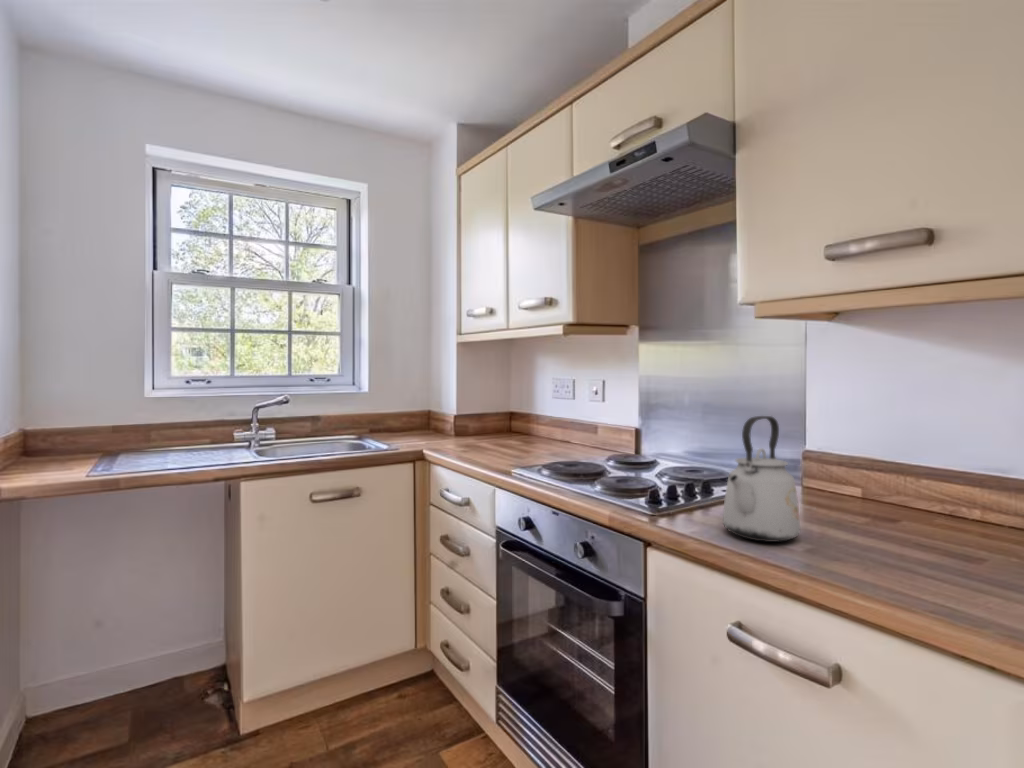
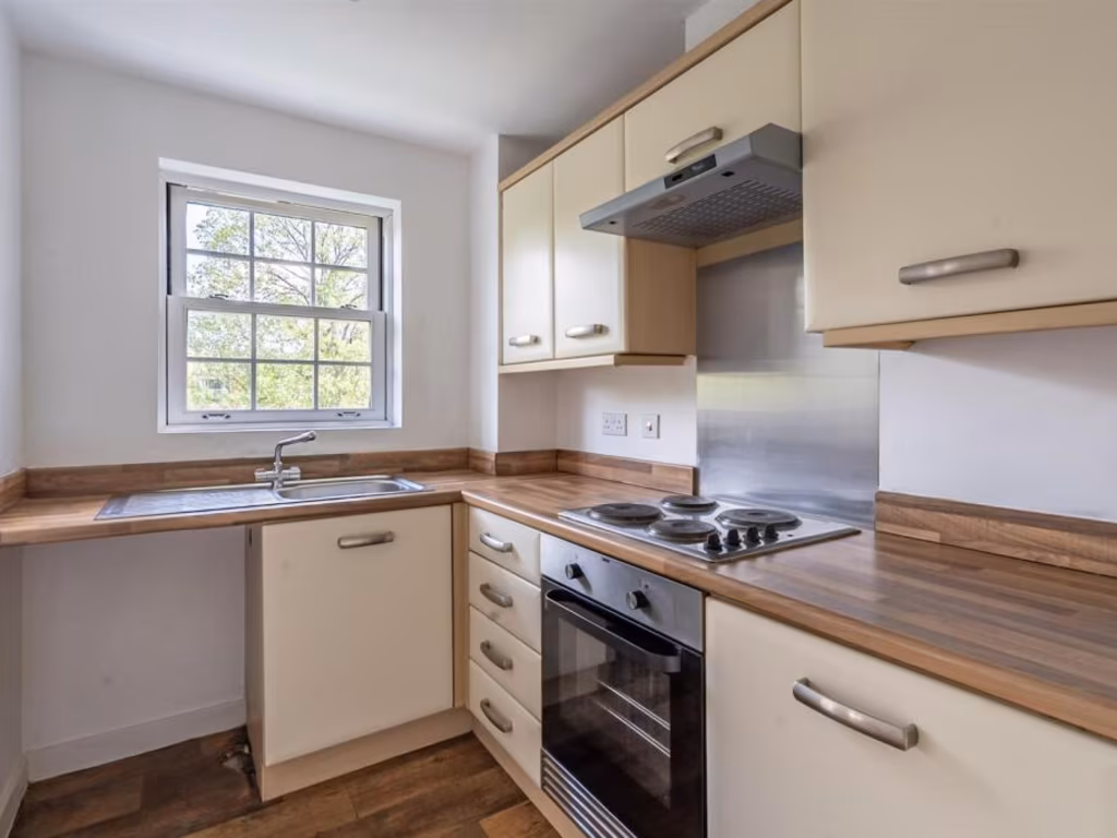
- kettle [721,415,801,543]
